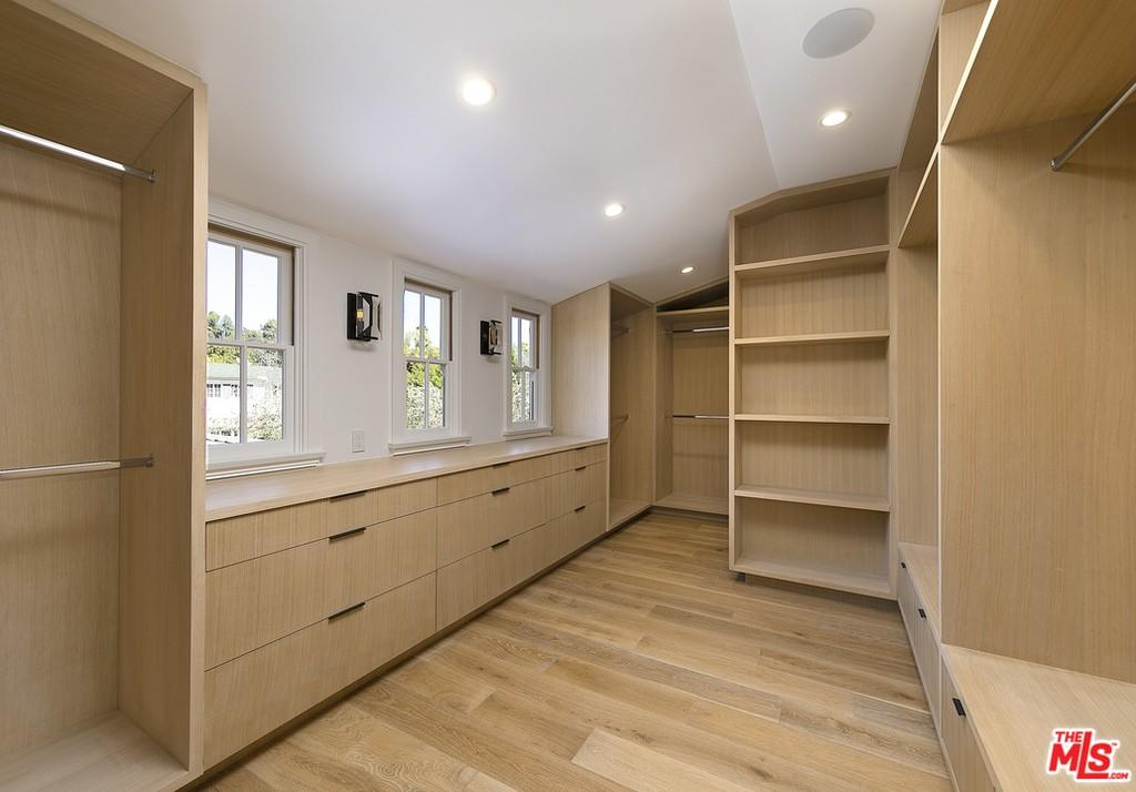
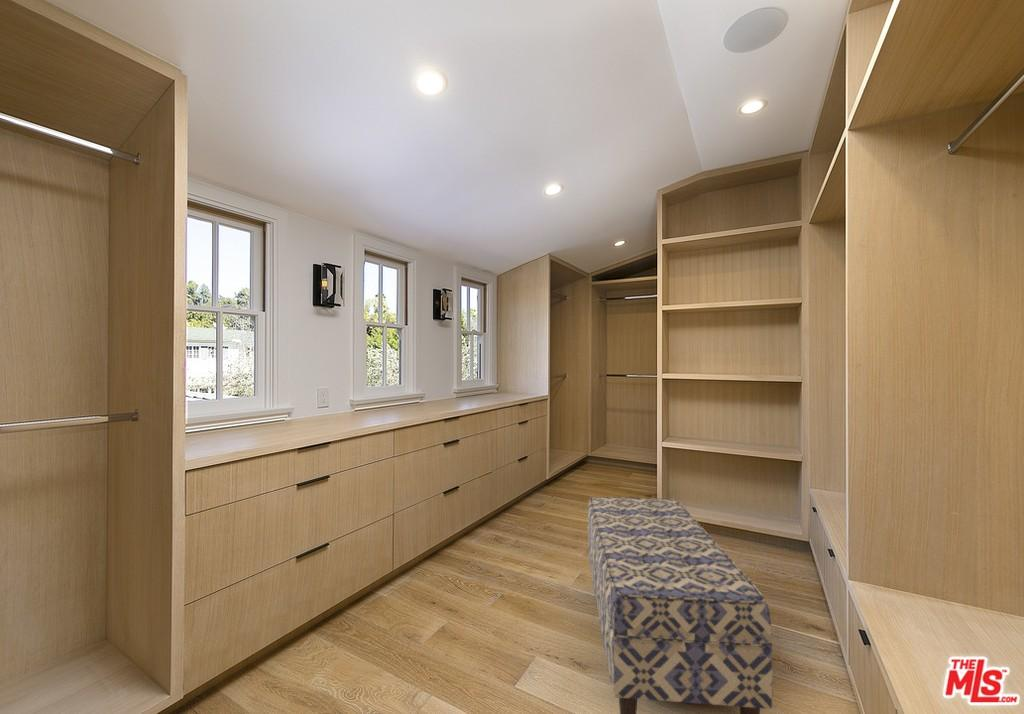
+ bench [587,496,774,714]
